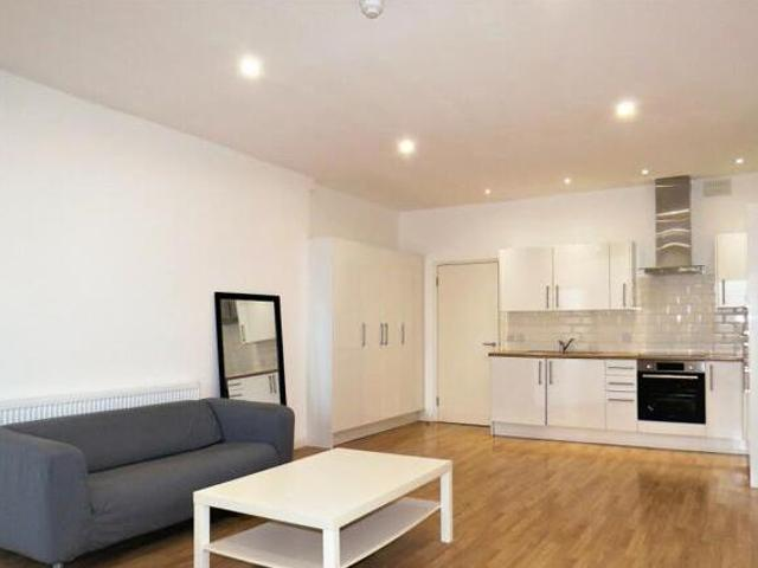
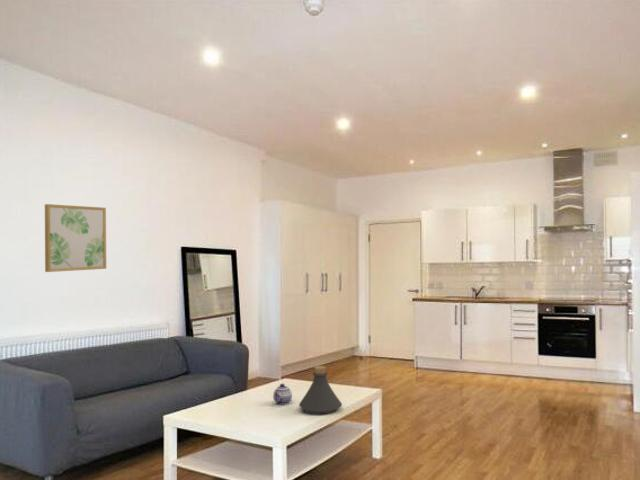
+ teapot [272,383,293,406]
+ wall art [44,203,107,273]
+ bottle [298,365,343,415]
